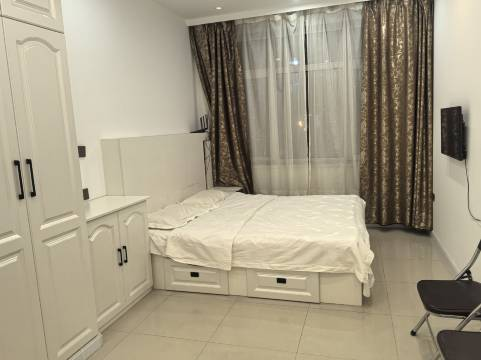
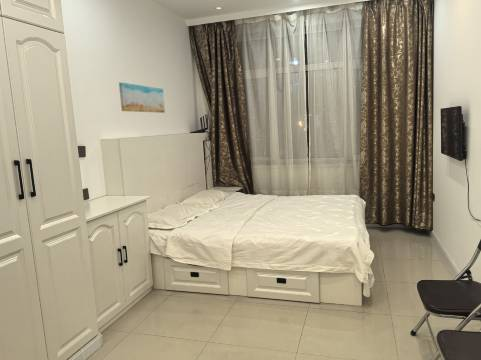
+ wall art [118,81,166,114]
